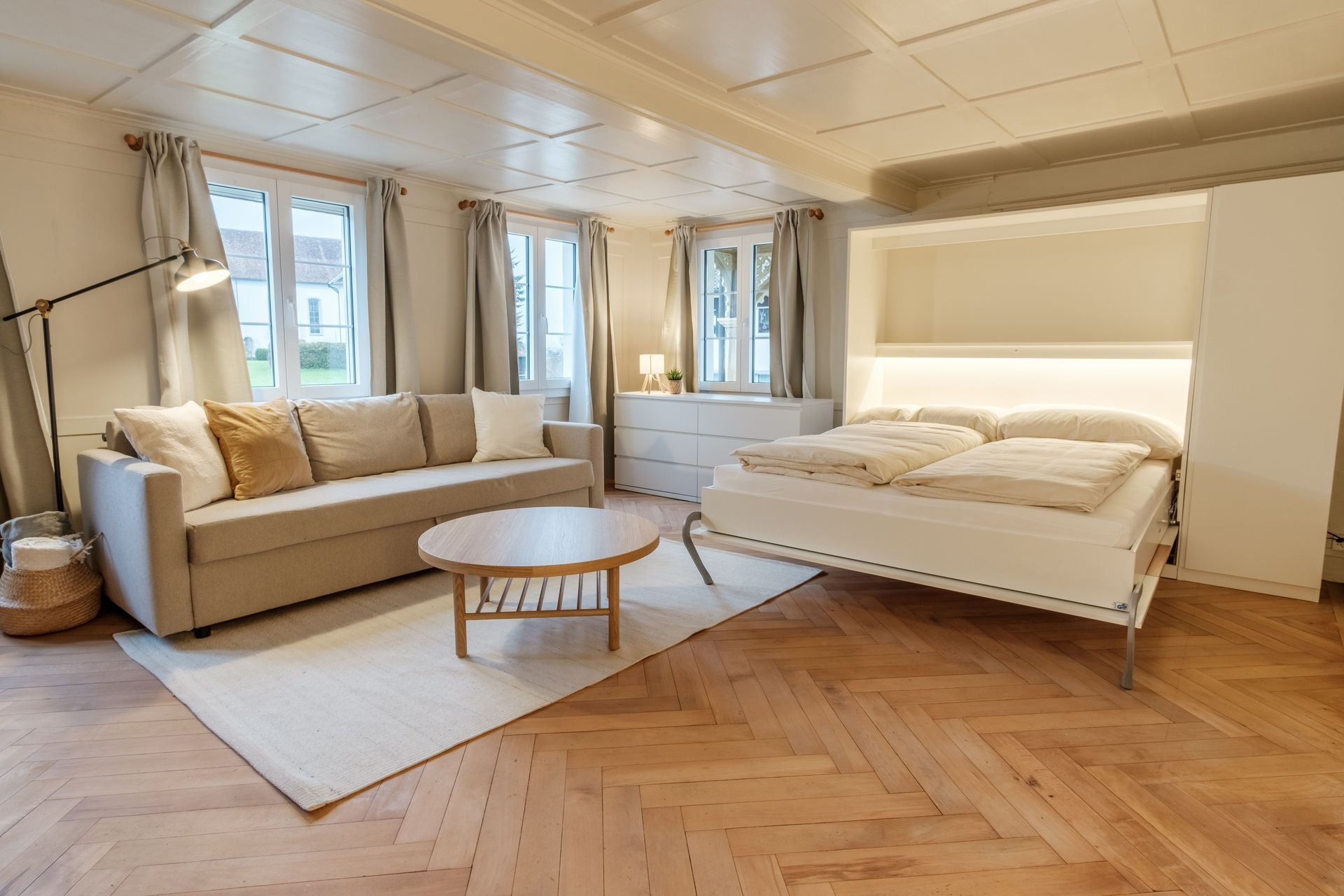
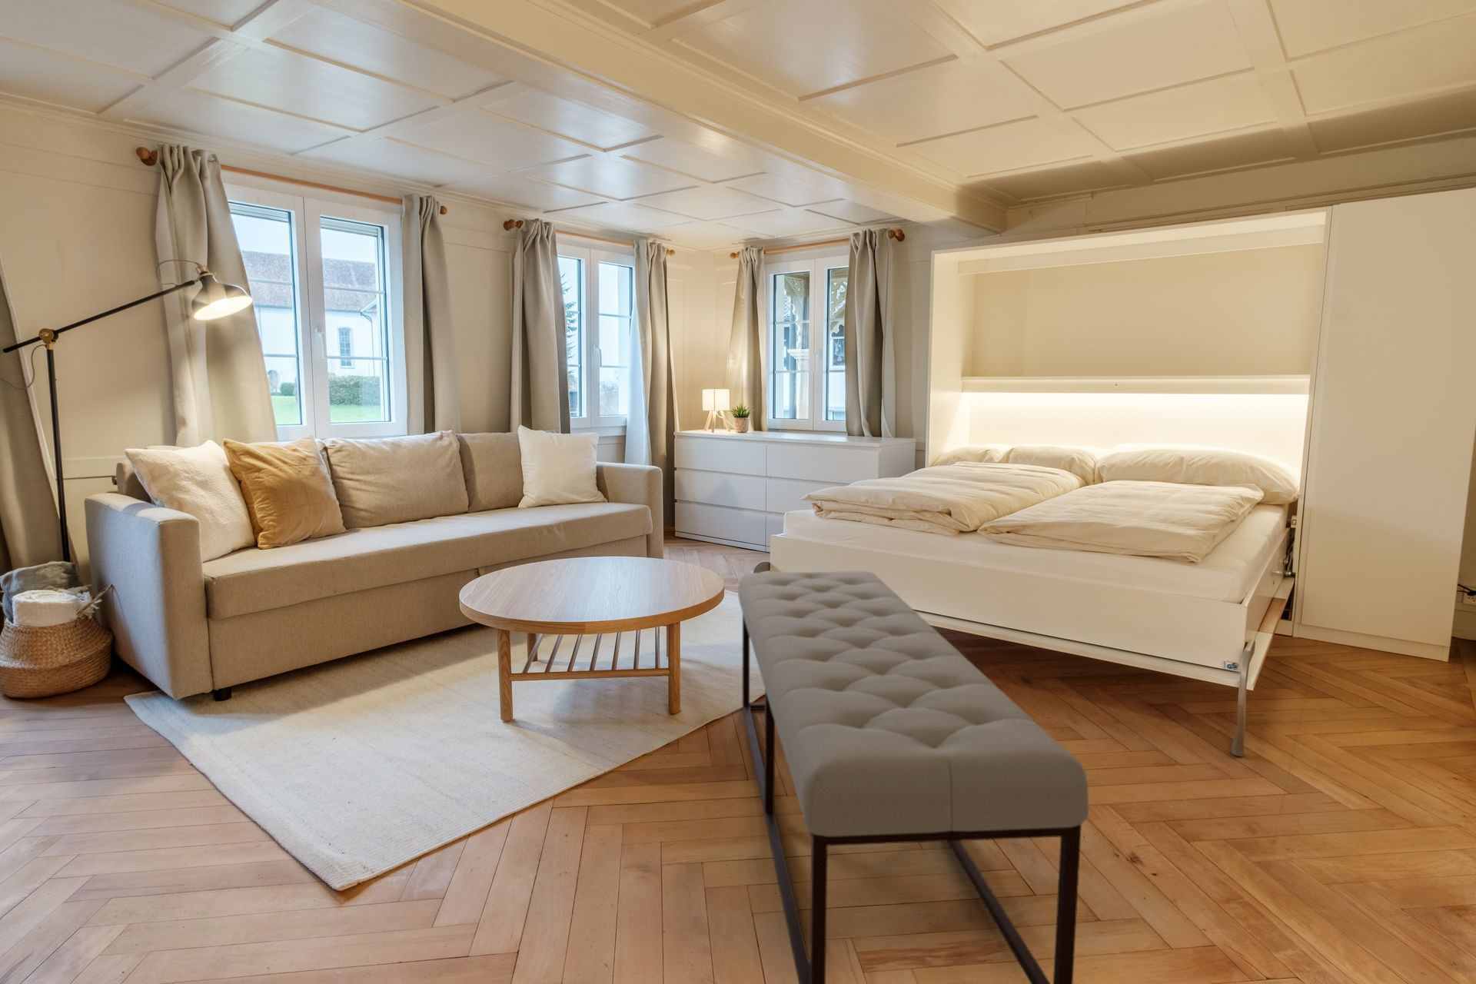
+ bench [737,570,1089,984]
